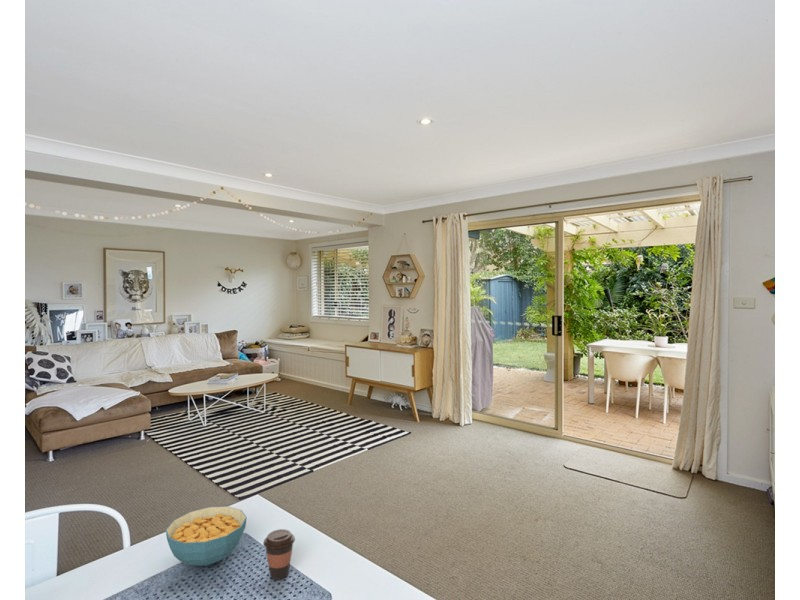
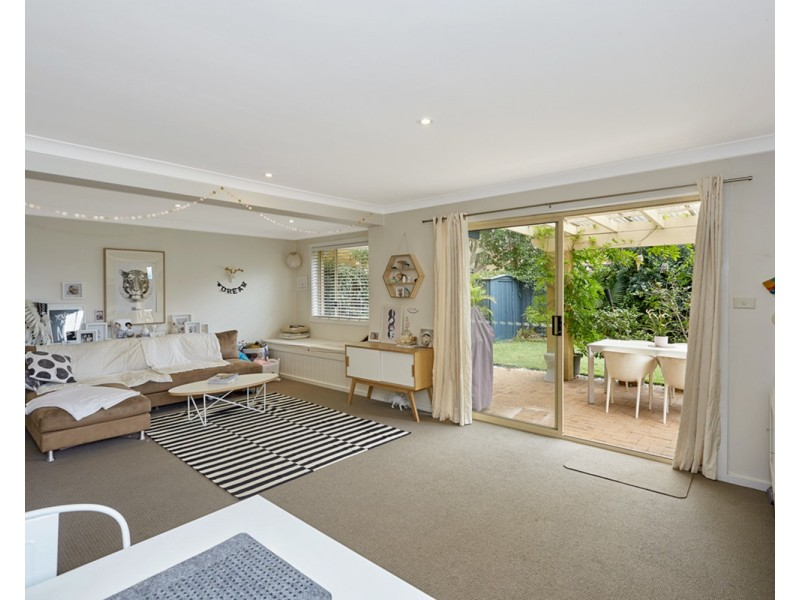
- coffee cup [262,528,296,581]
- cereal bowl [165,505,248,567]
